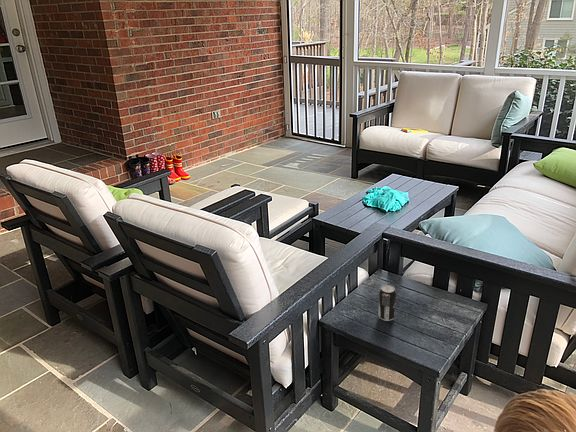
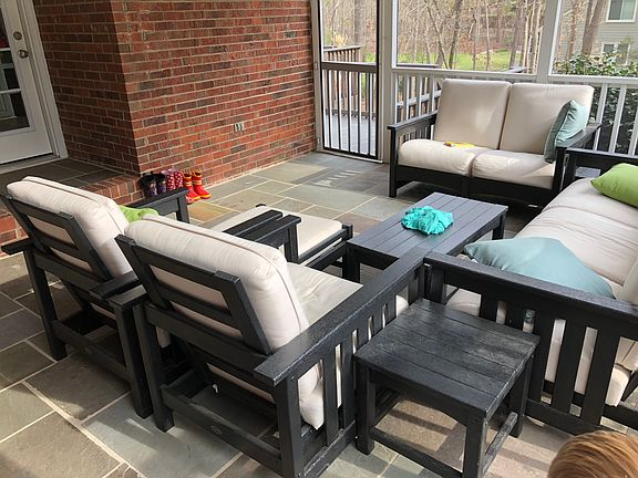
- beverage can [377,284,397,322]
